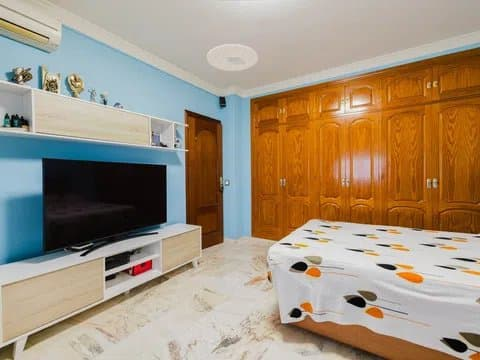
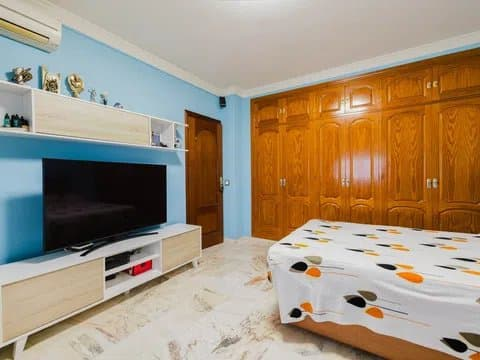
- ceiling light [206,43,259,72]
